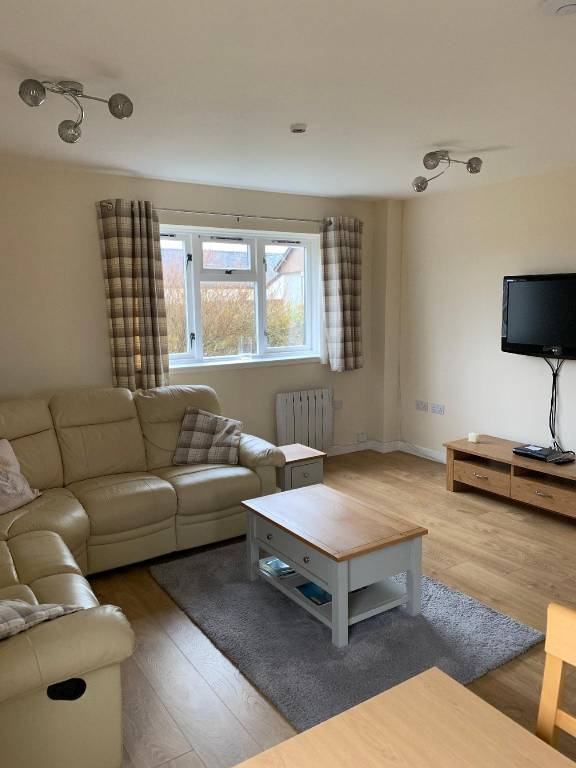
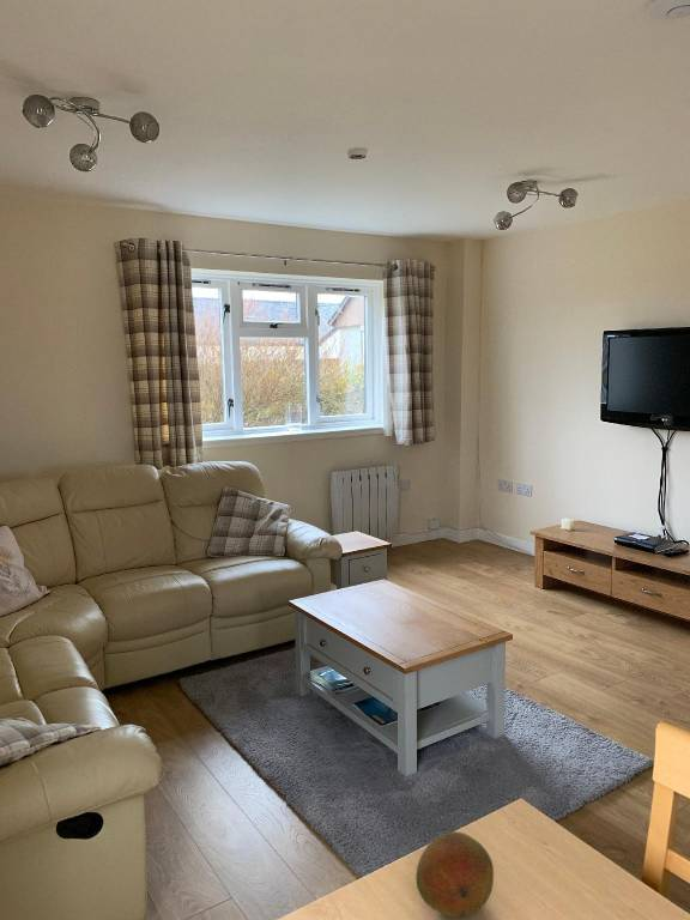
+ fruit [414,830,495,918]
